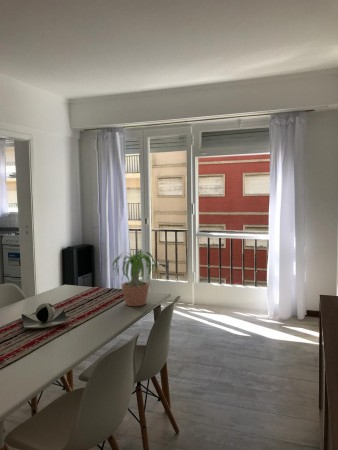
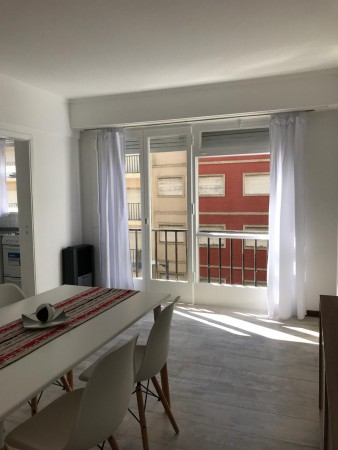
- potted plant [111,250,162,307]
